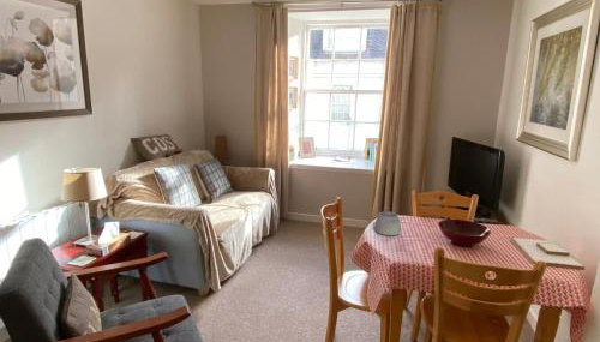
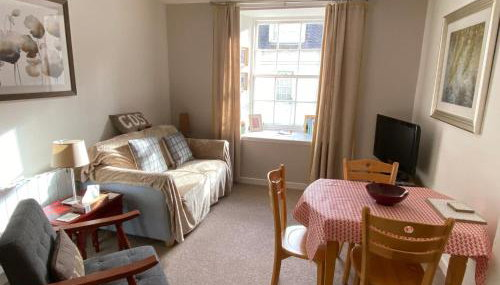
- mug [373,209,404,236]
